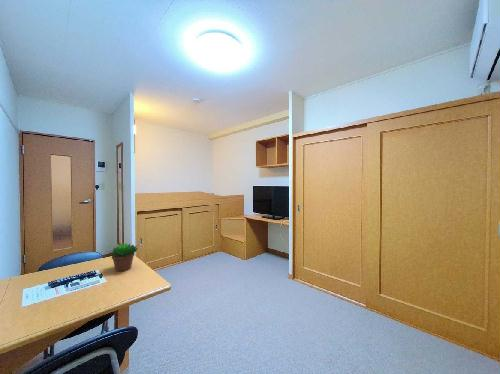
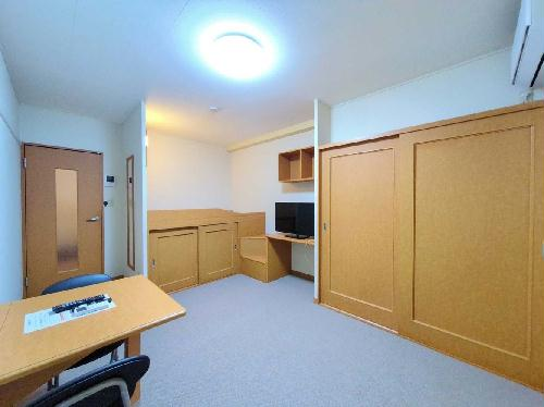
- succulent plant [108,242,138,272]
